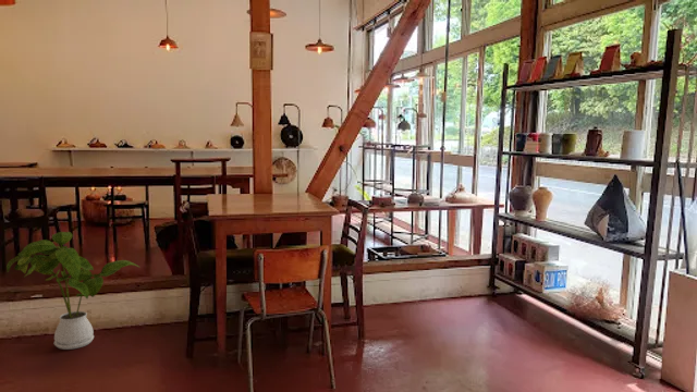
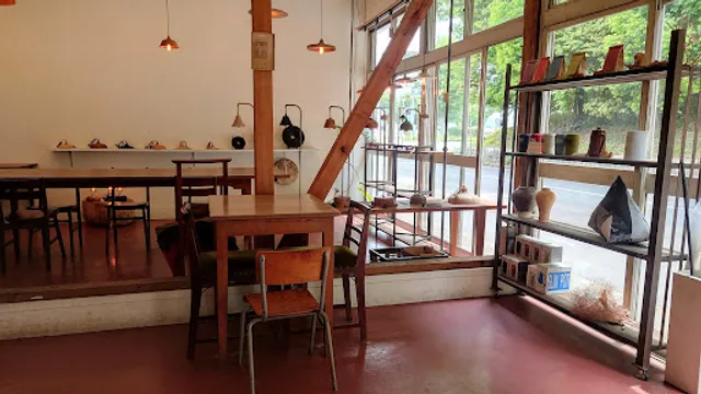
- house plant [5,231,142,351]
